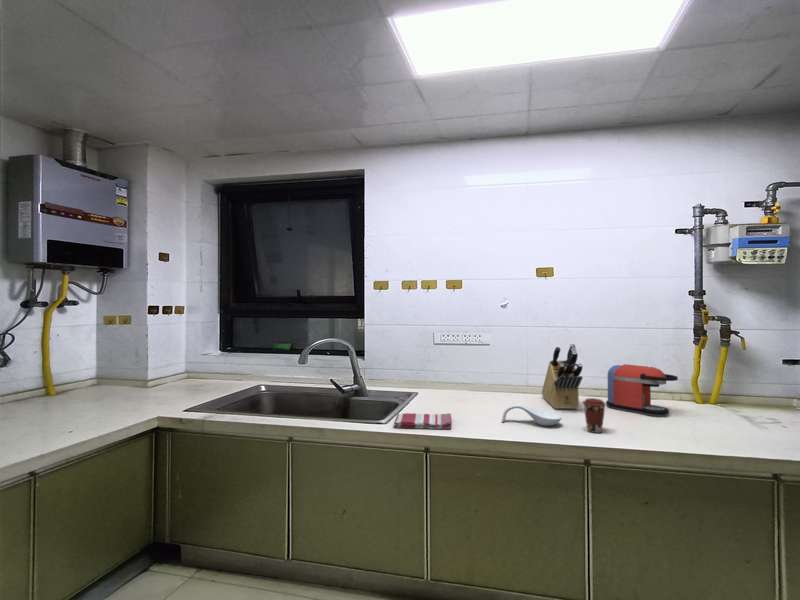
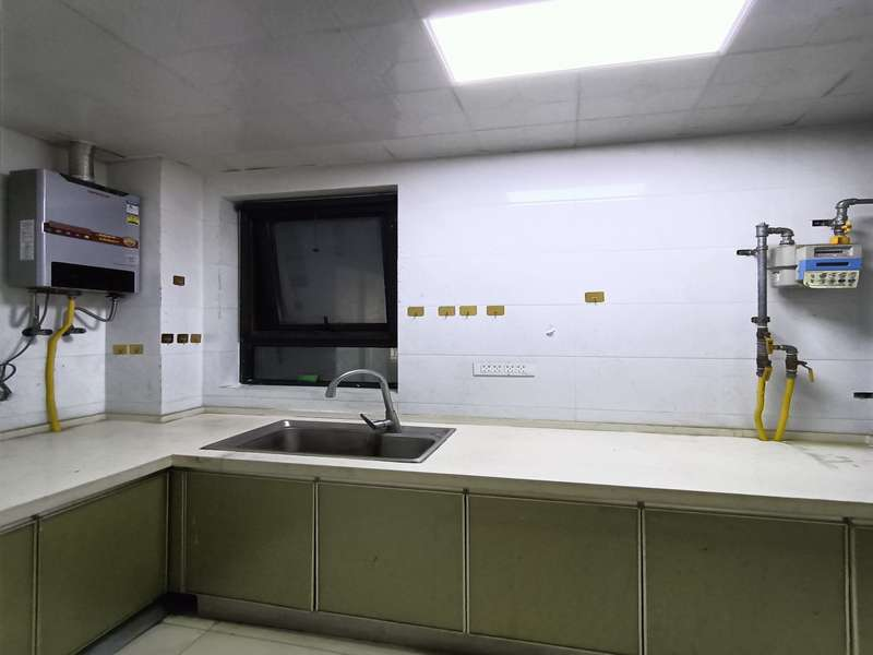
- coffee maker [605,363,679,417]
- coffee cup [582,397,607,434]
- spoon rest [501,403,563,427]
- dish towel [393,412,453,430]
- knife block [541,342,584,410]
